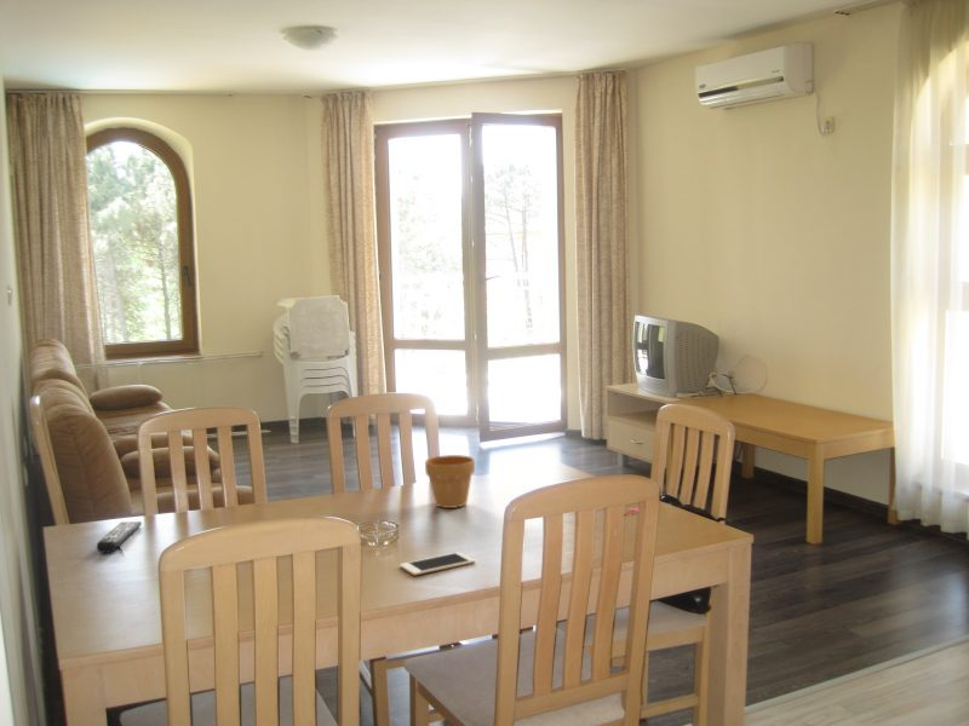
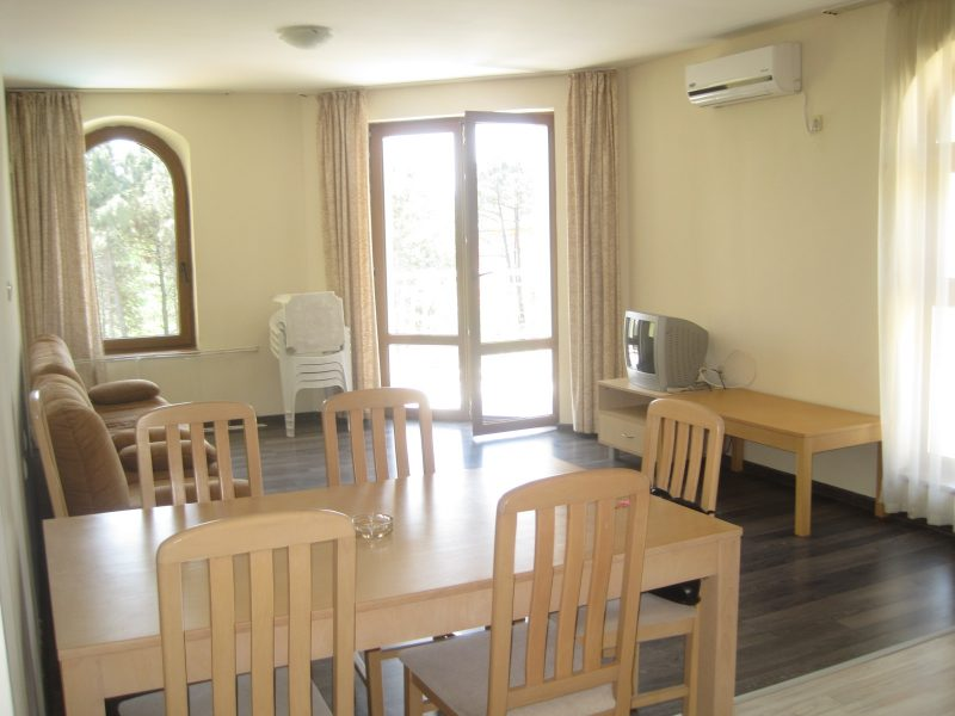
- flower pot [424,454,476,509]
- cell phone [399,551,476,576]
- remote control [96,520,143,554]
